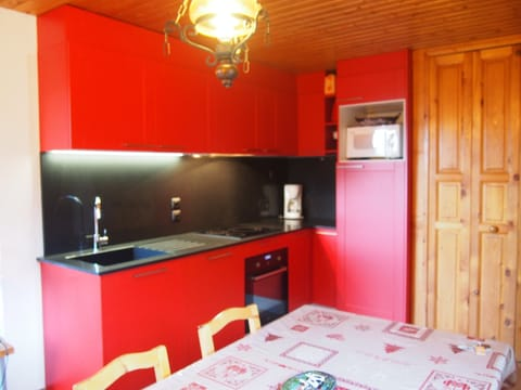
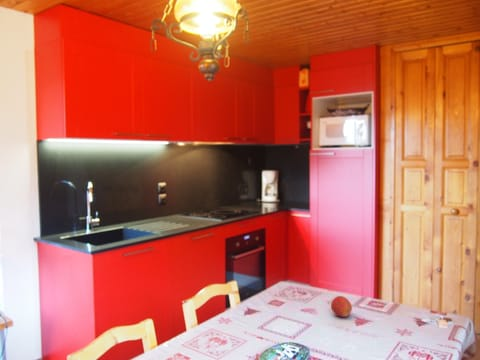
+ apple [330,295,353,318]
